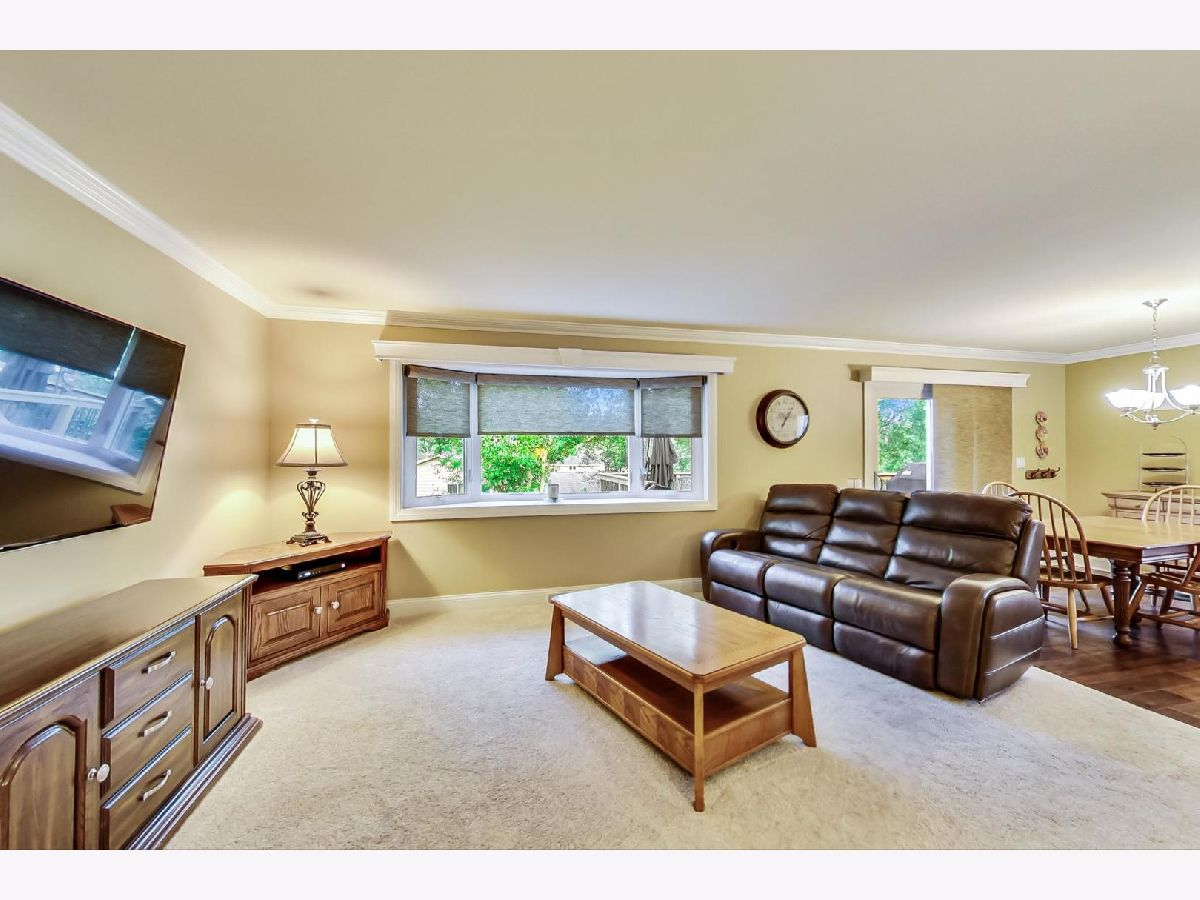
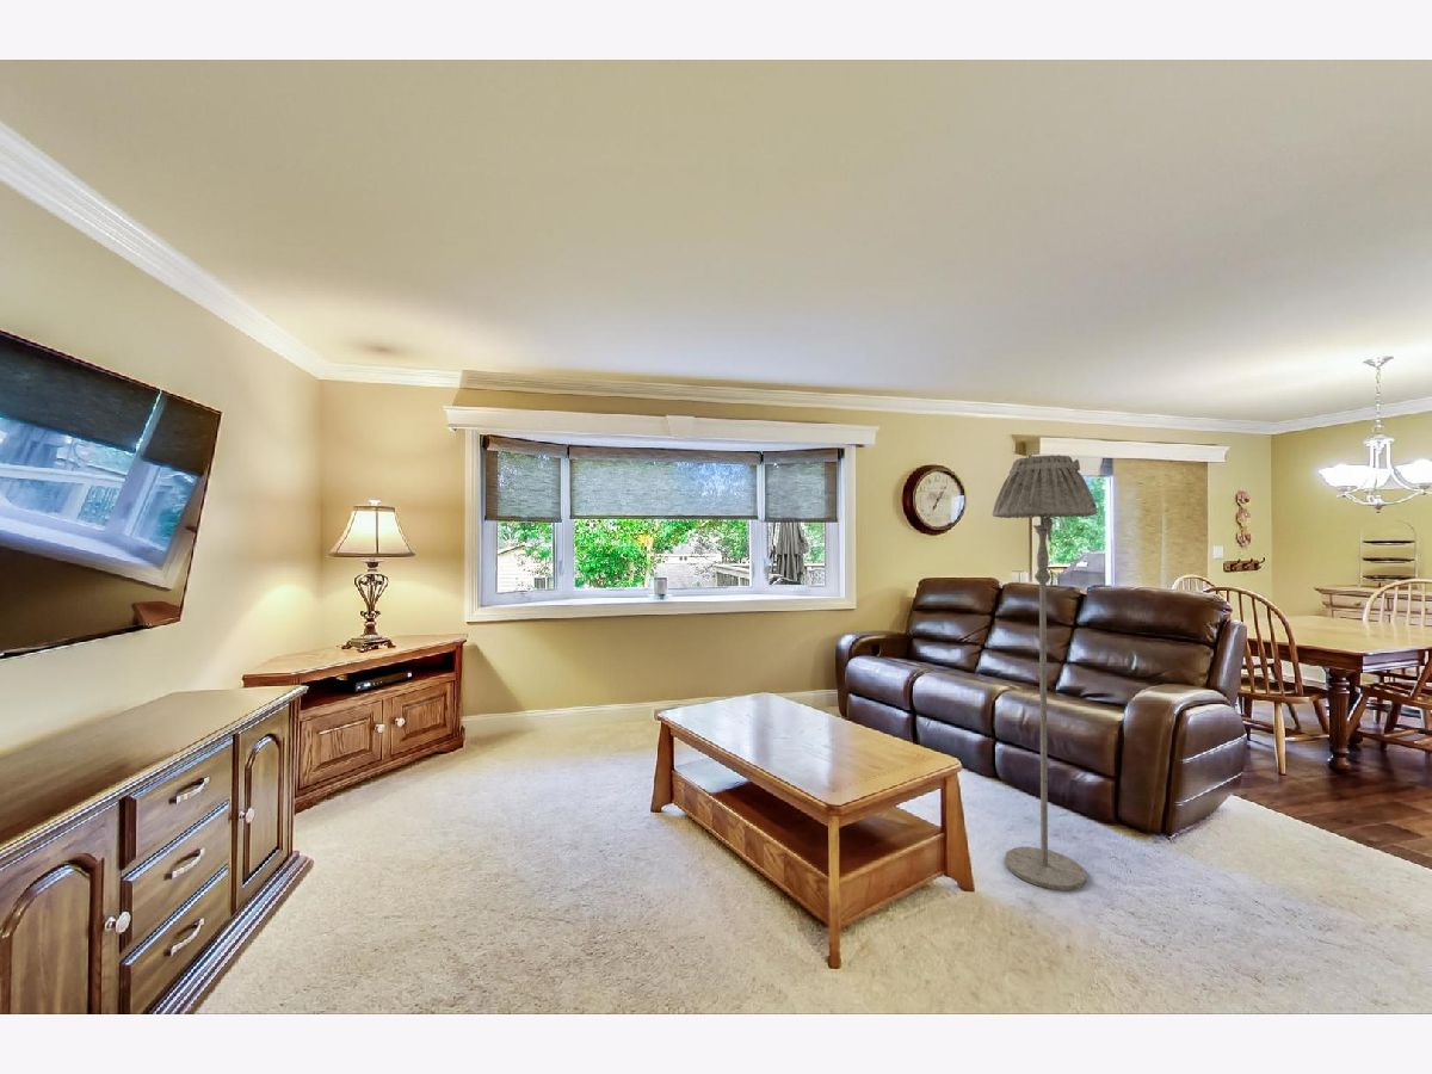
+ floor lamp [990,453,1098,891]
